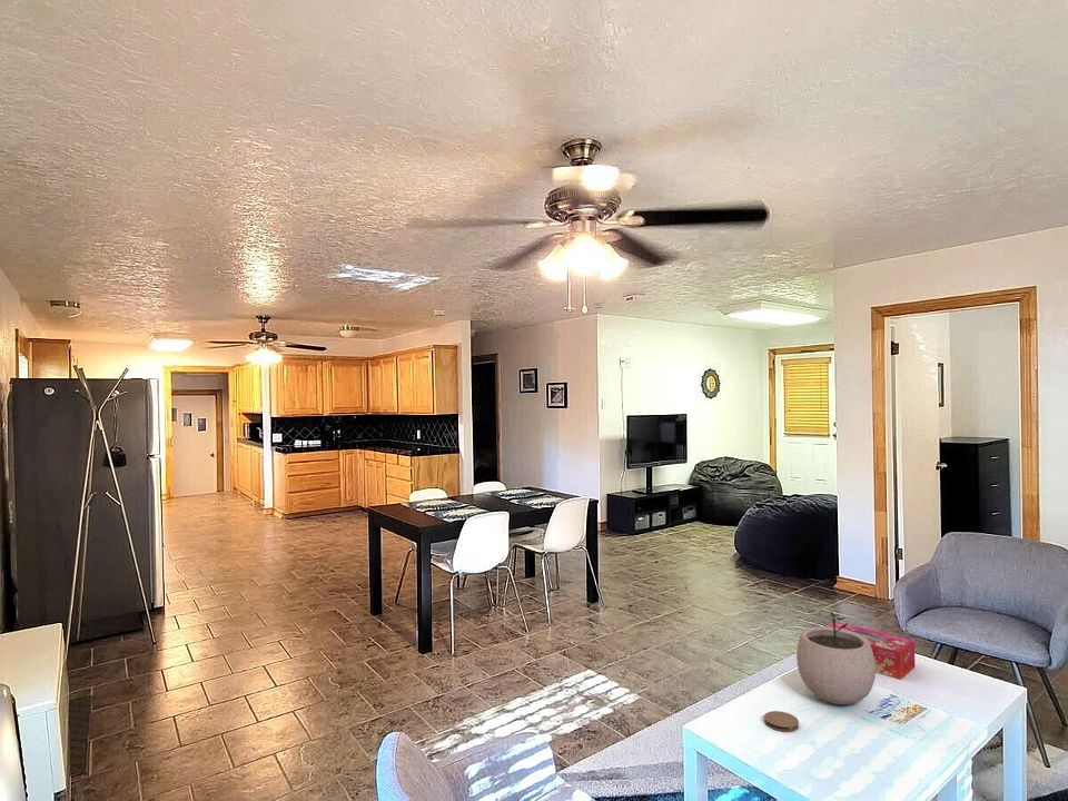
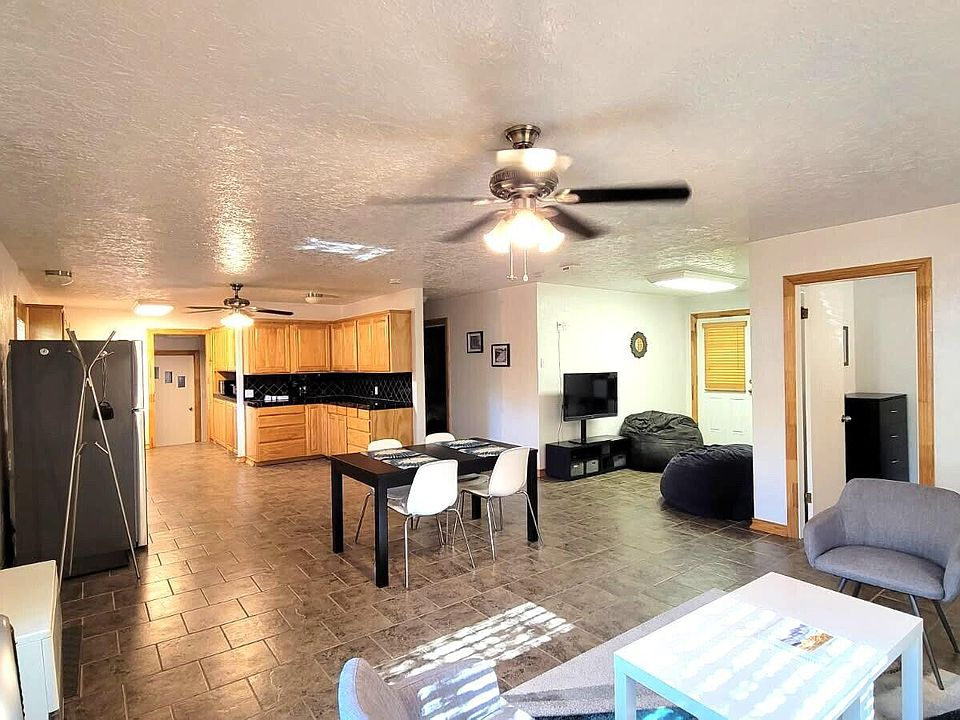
- tissue box [825,621,917,681]
- coaster [763,710,800,733]
- plant pot [795,611,877,705]
